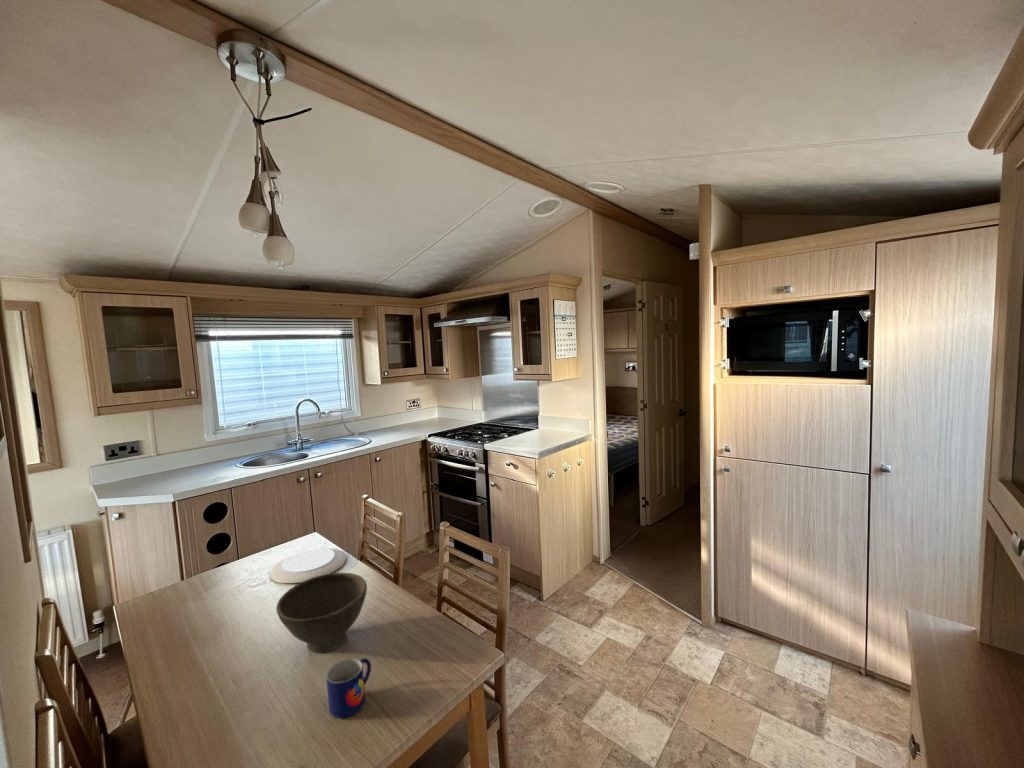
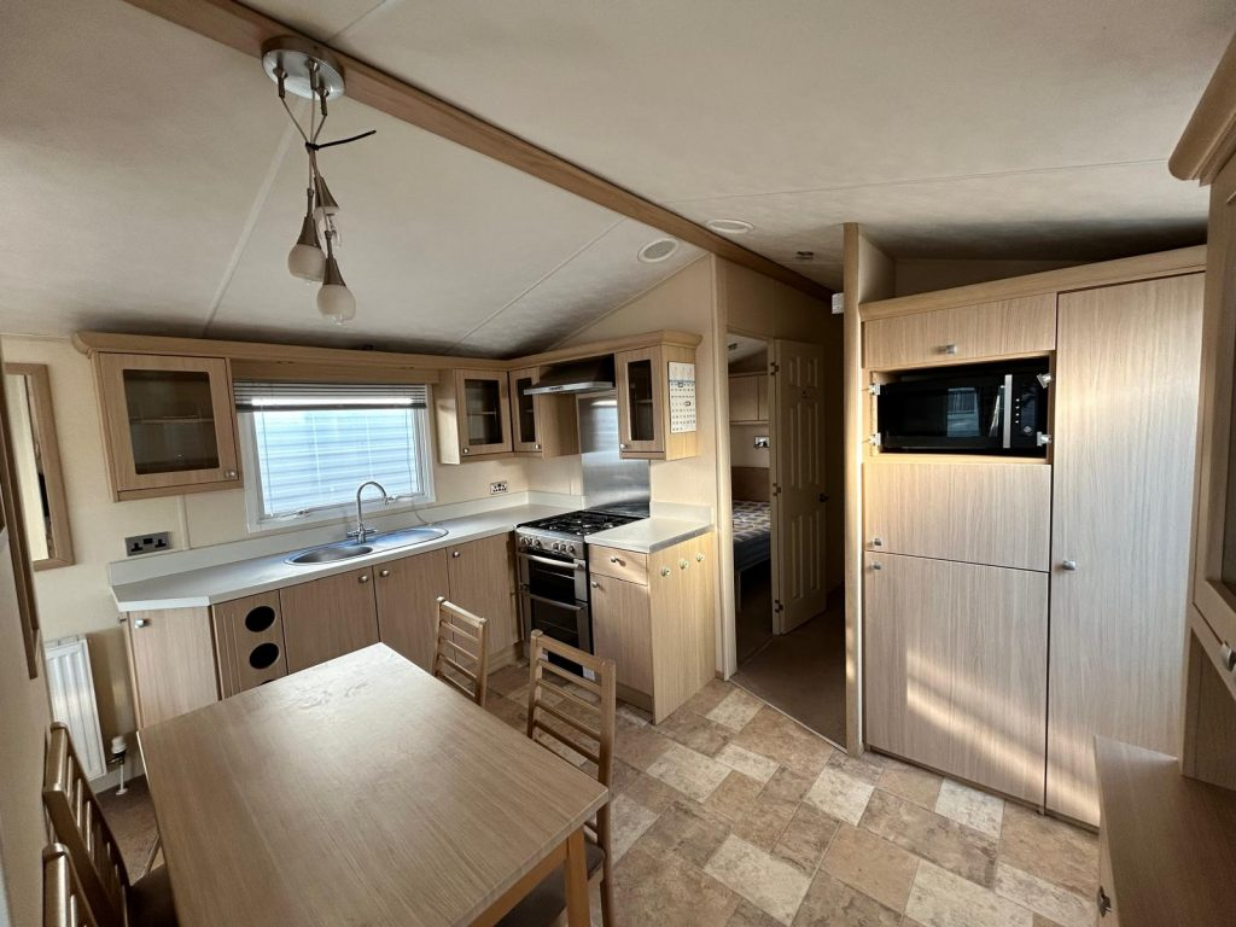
- mug [325,657,372,719]
- plate [269,547,347,584]
- bowl [275,571,368,654]
